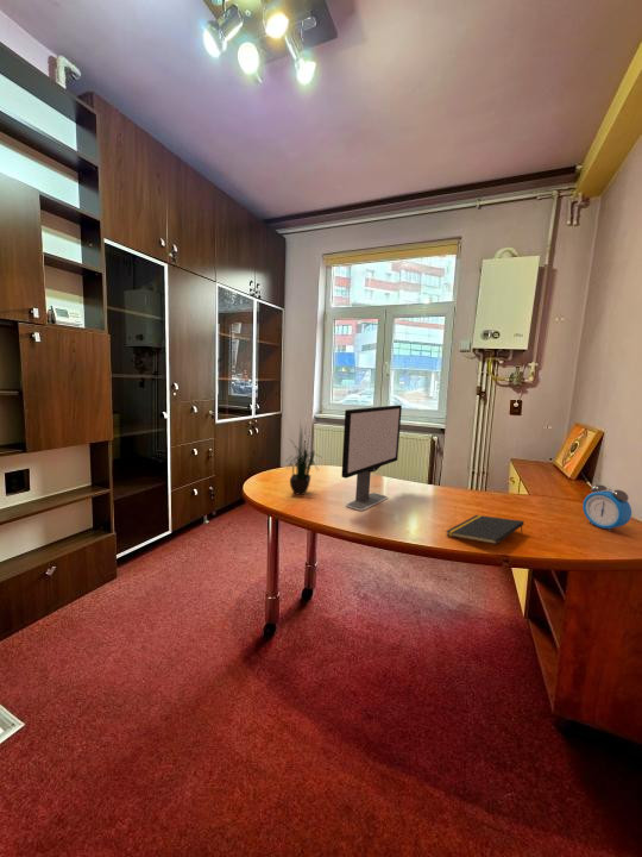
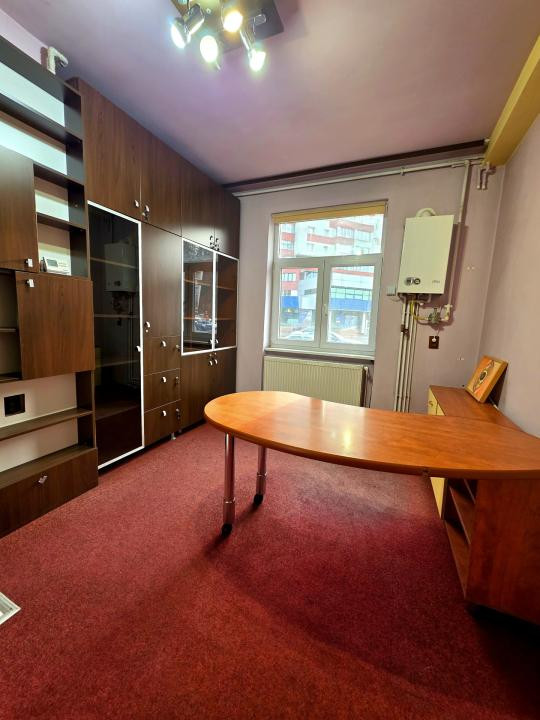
- notepad [445,514,525,545]
- computer monitor [340,404,403,512]
- alarm clock [581,483,632,532]
- potted plant [287,420,321,496]
